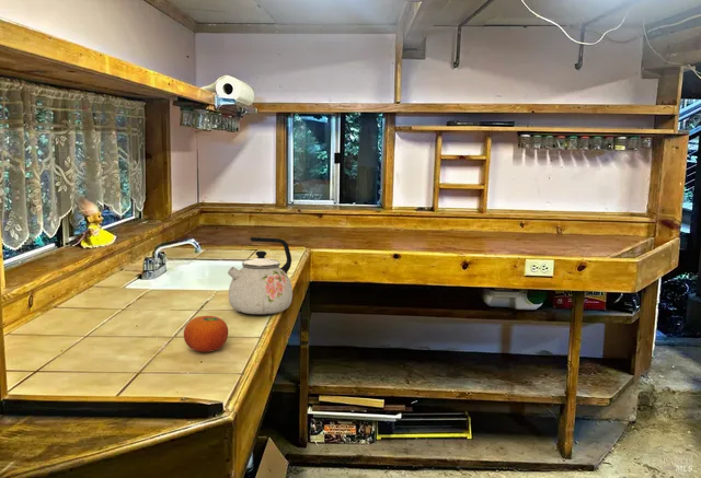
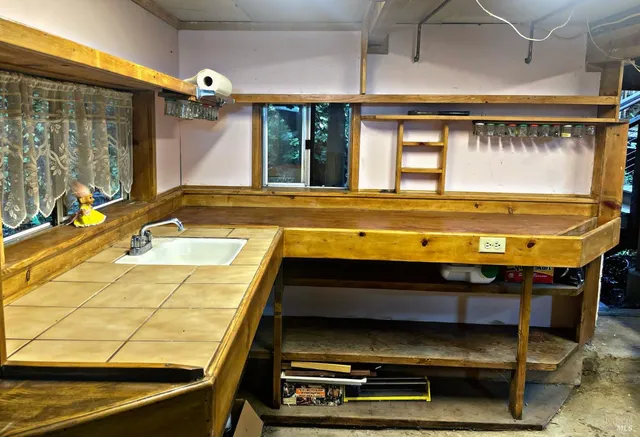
- kettle [227,236,294,315]
- fruit [183,315,229,353]
